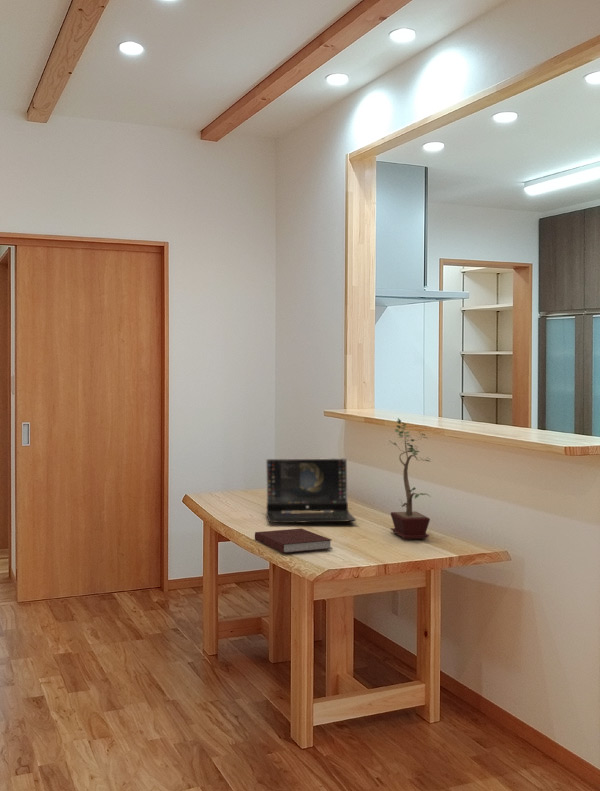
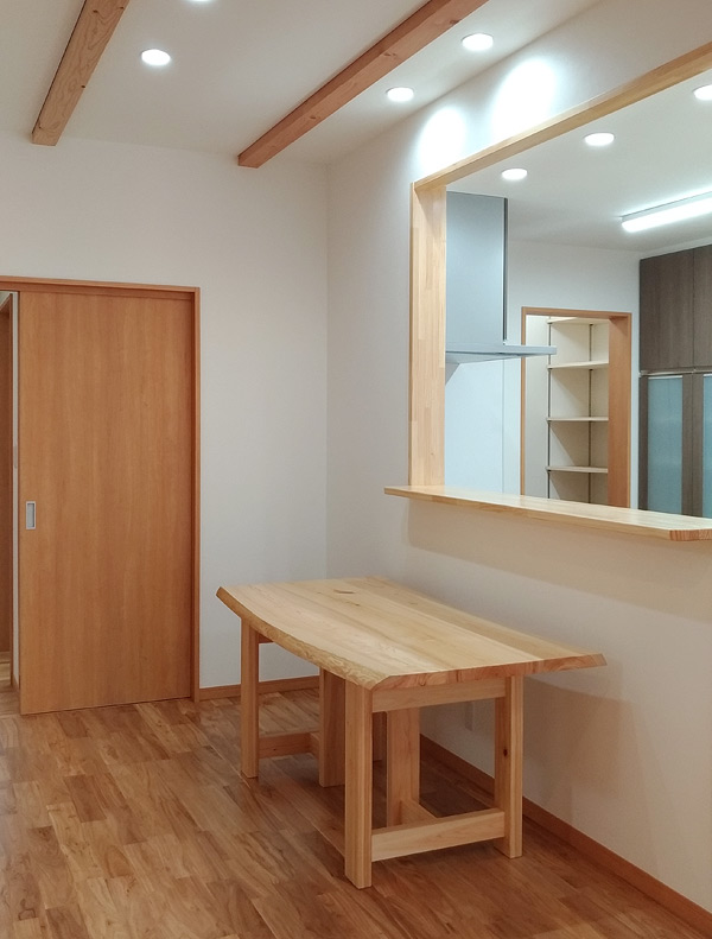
- laptop [265,457,357,524]
- potted plant [388,417,432,540]
- notebook [254,528,333,554]
